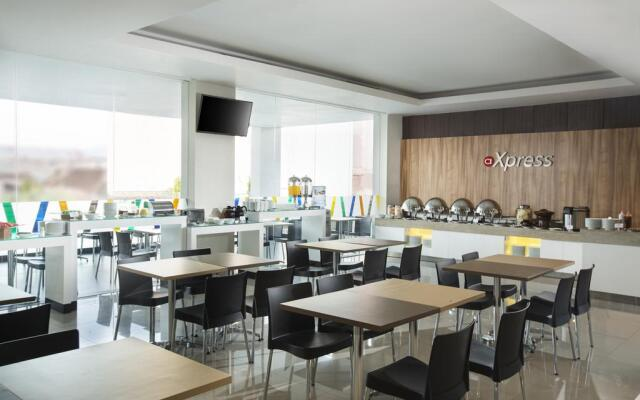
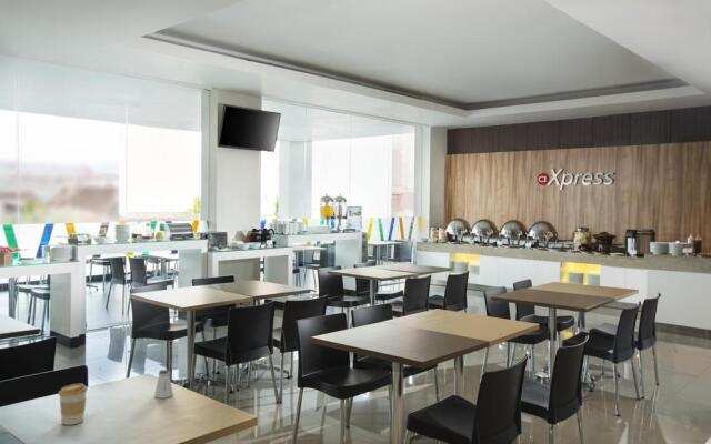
+ saltshaker [153,369,174,400]
+ coffee cup [58,383,88,426]
